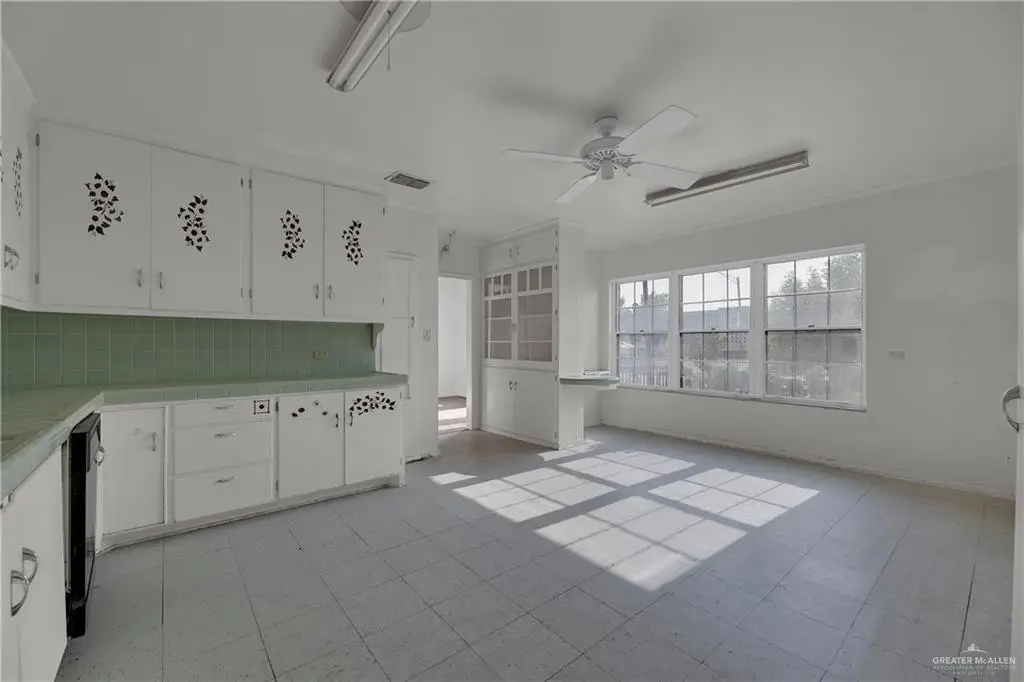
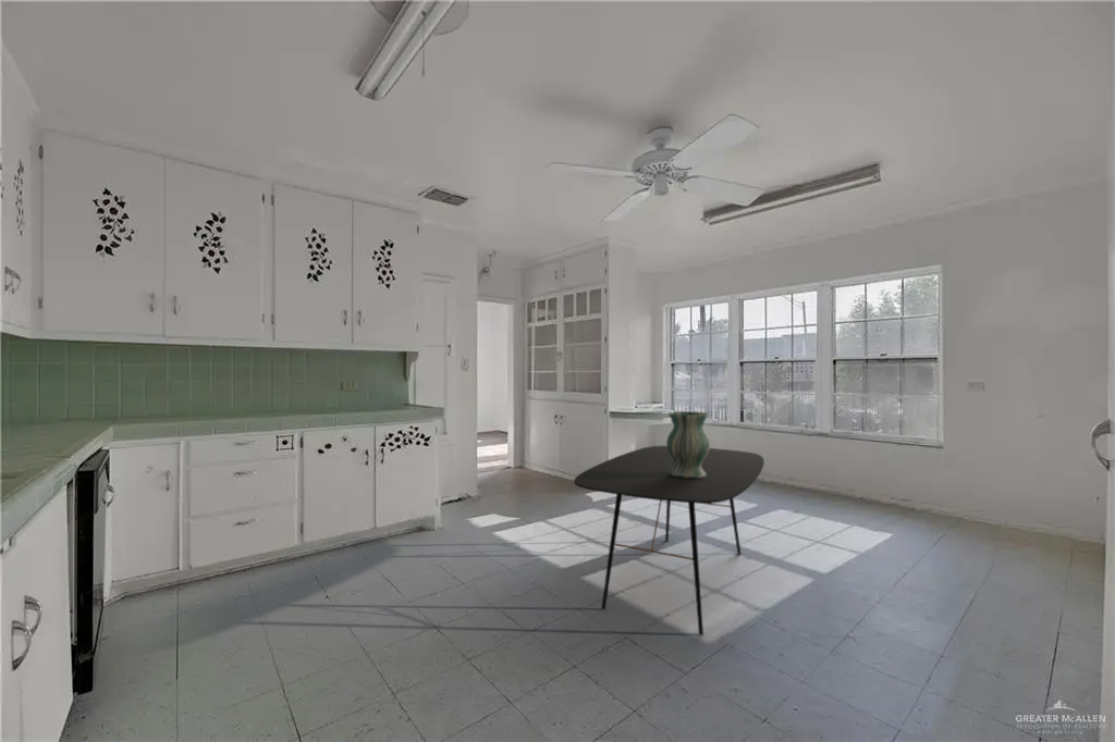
+ vase [665,410,711,478]
+ dining table [573,445,765,636]
